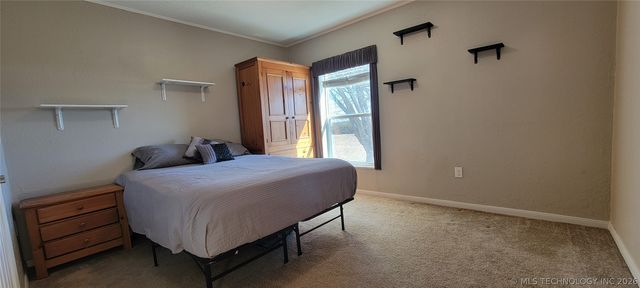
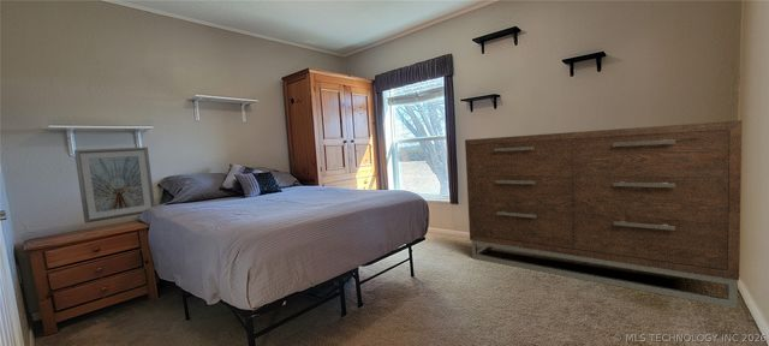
+ picture frame [73,145,156,225]
+ dresser [464,119,744,310]
